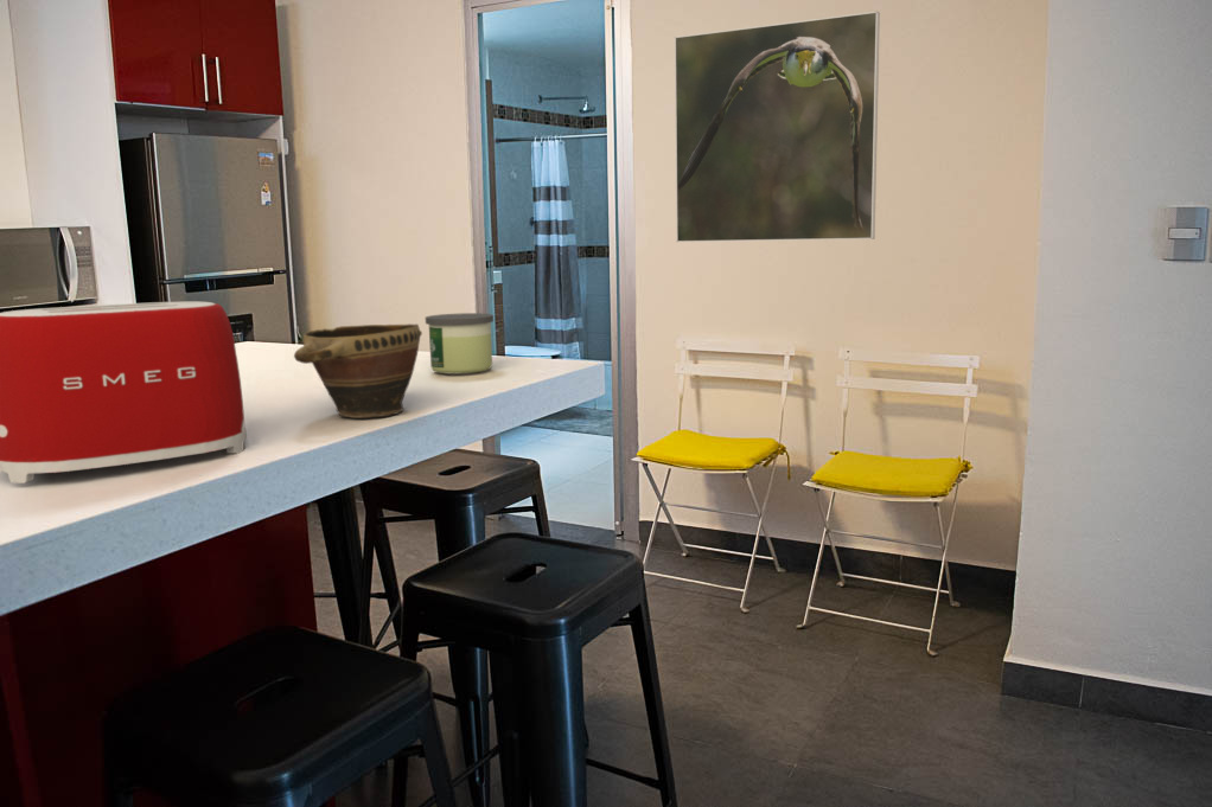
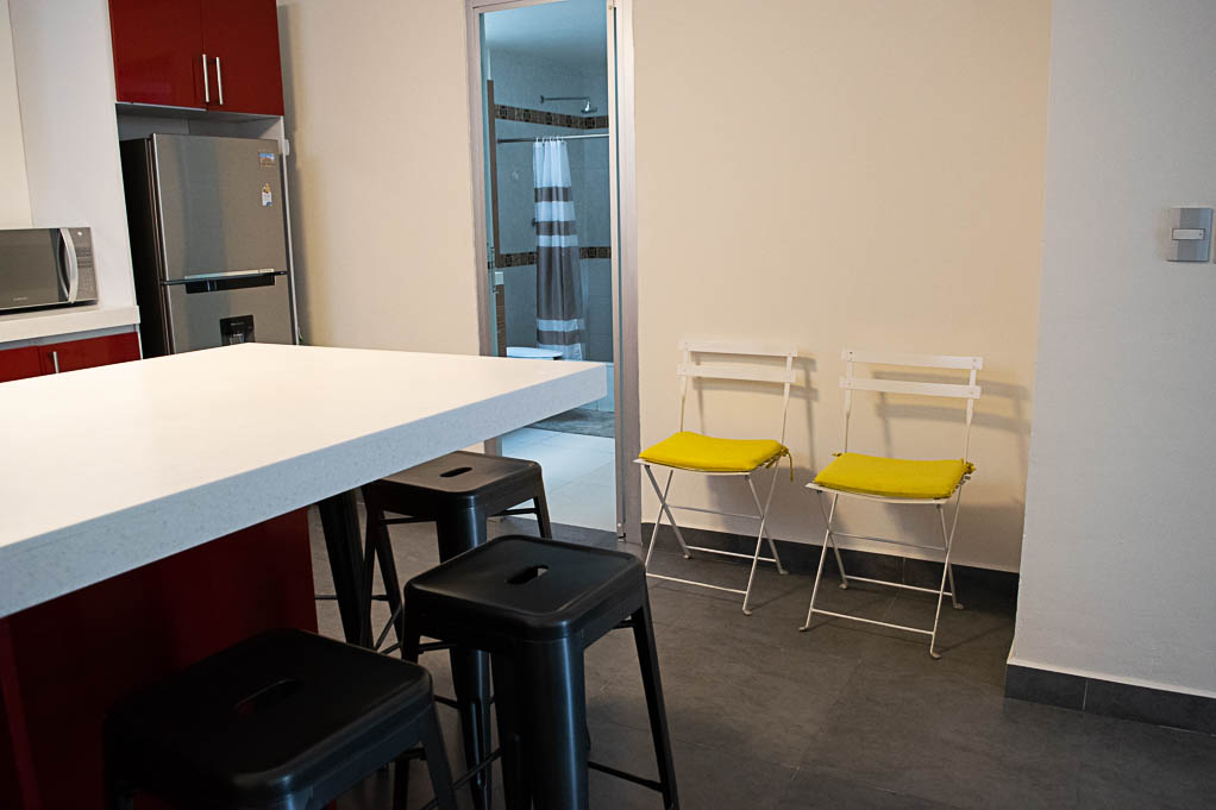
- bowl [293,322,423,419]
- candle [425,312,495,376]
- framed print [674,11,881,243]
- toaster [0,301,248,485]
